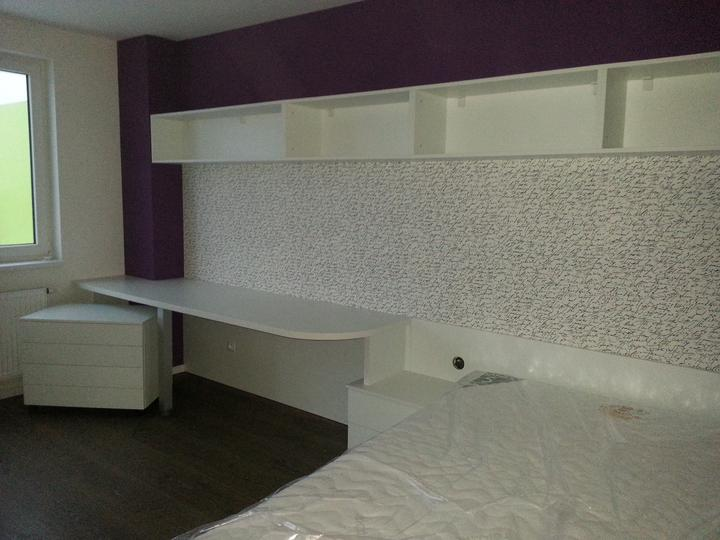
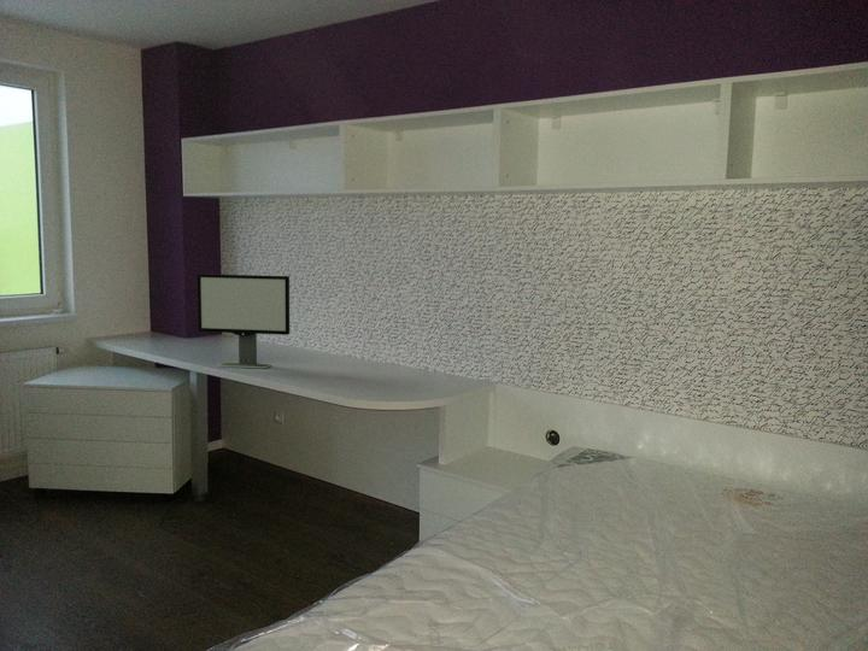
+ computer monitor [197,272,291,369]
